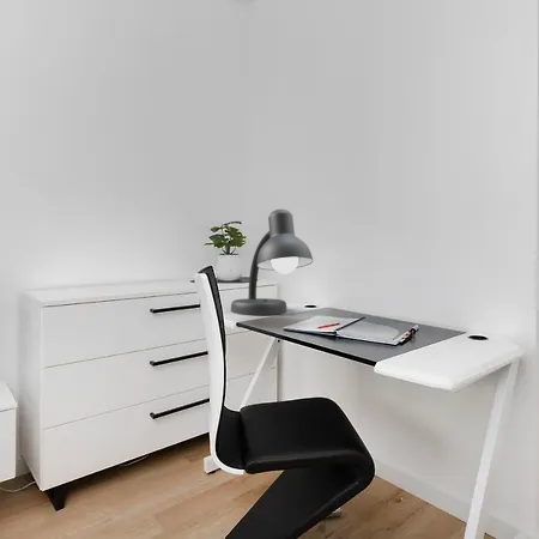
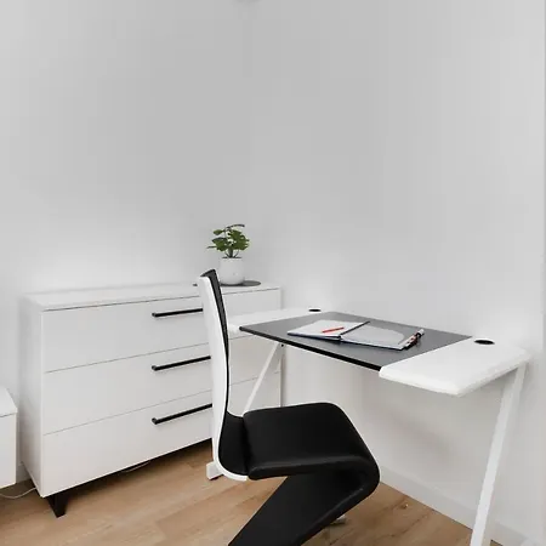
- desk lamp [230,208,314,316]
